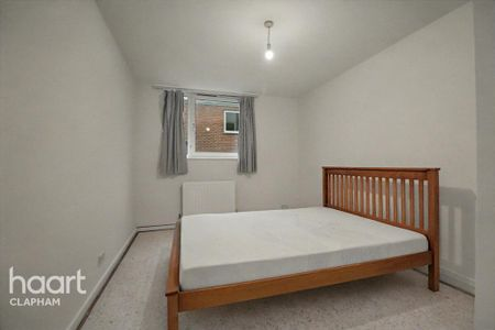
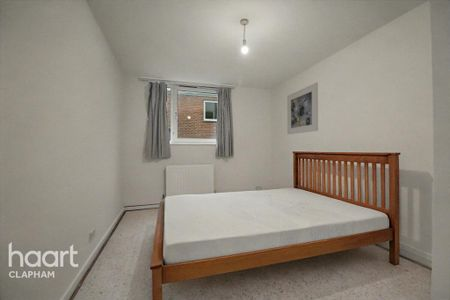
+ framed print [286,81,319,135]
